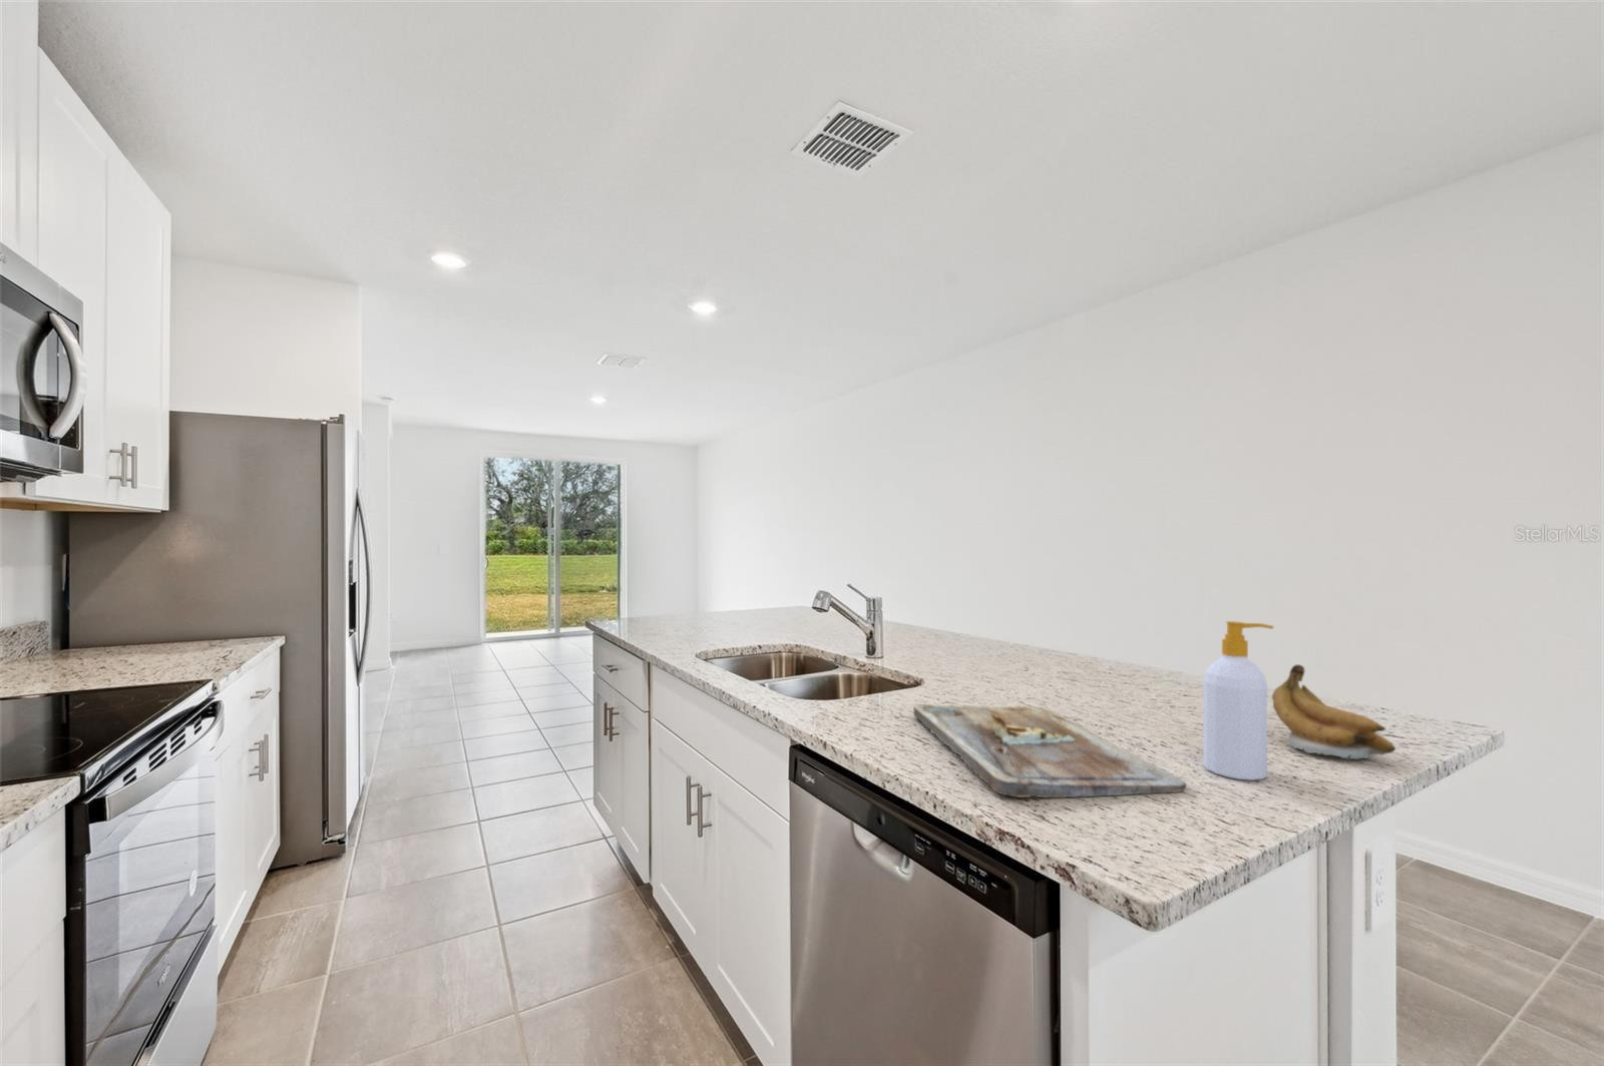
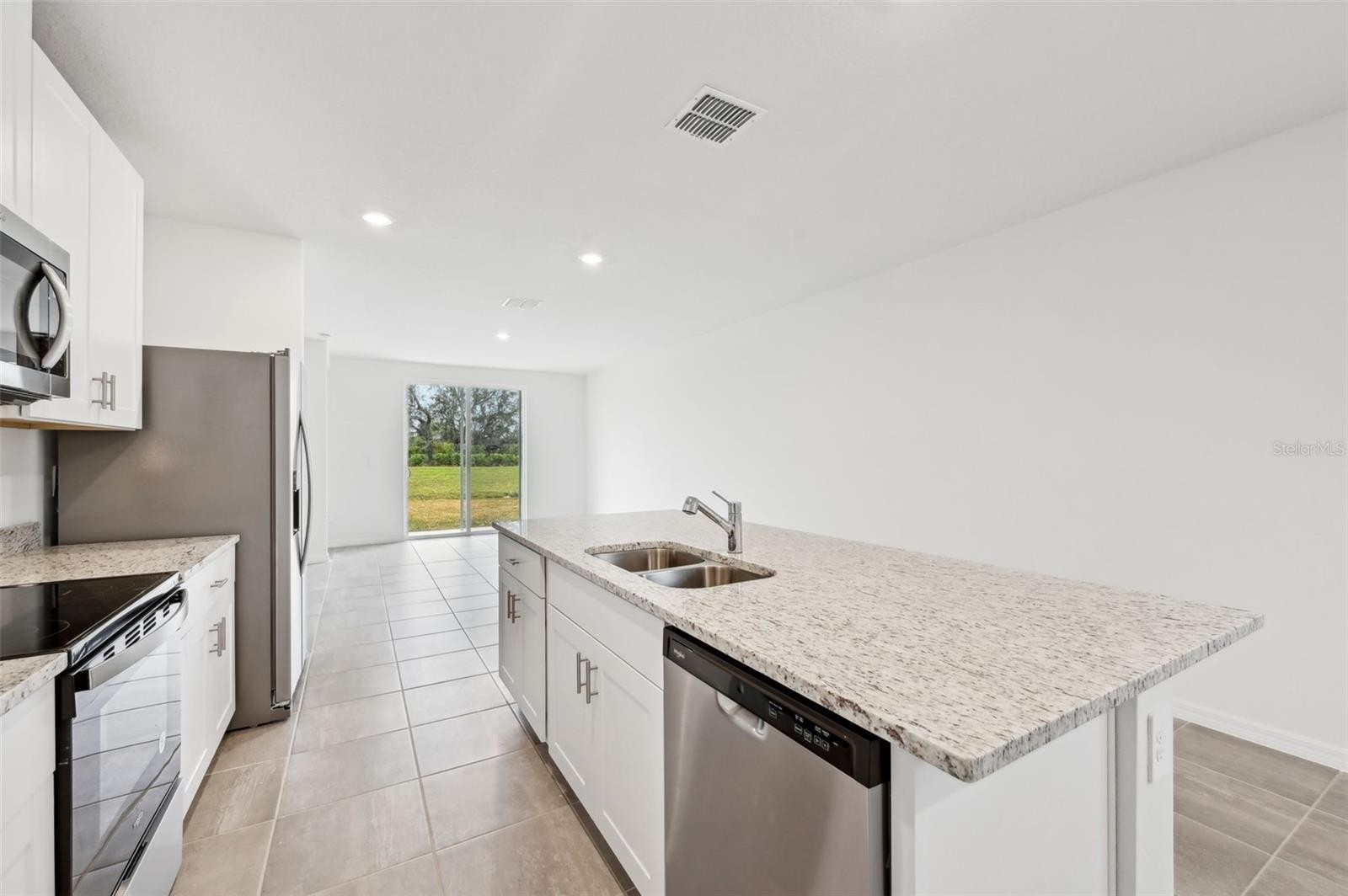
- banana [1271,663,1397,761]
- soap bottle [1202,620,1274,782]
- cutting board [913,703,1188,798]
